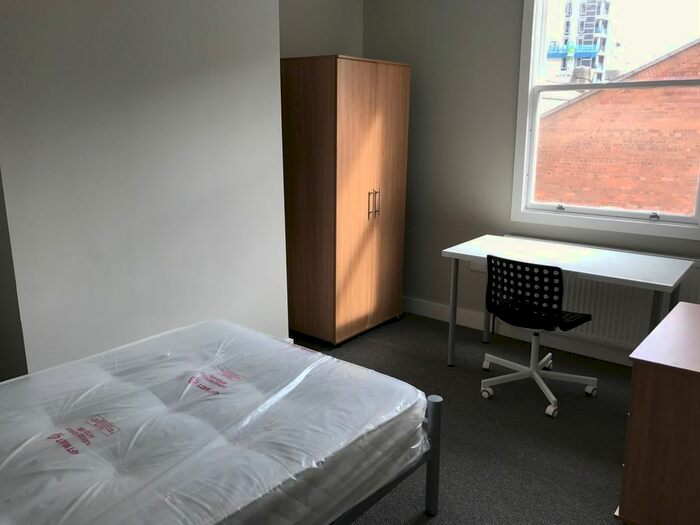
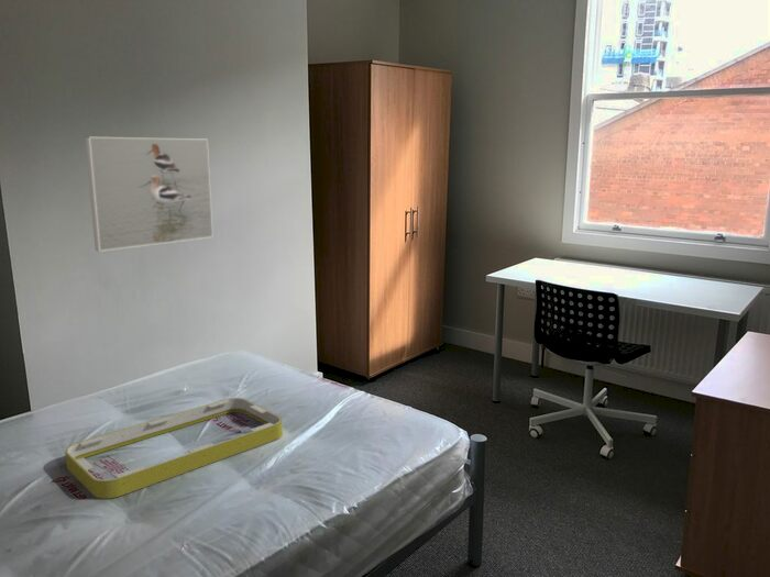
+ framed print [84,136,215,253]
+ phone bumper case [64,397,284,500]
